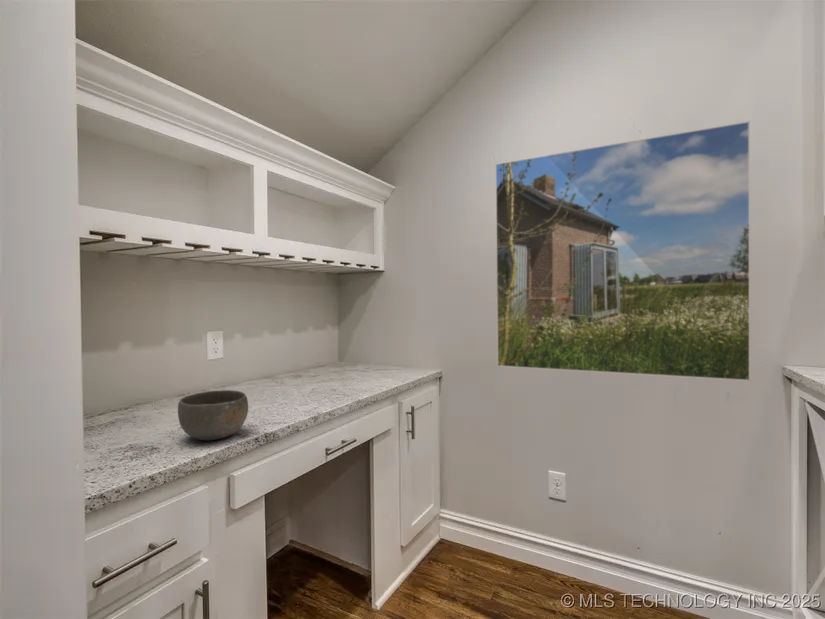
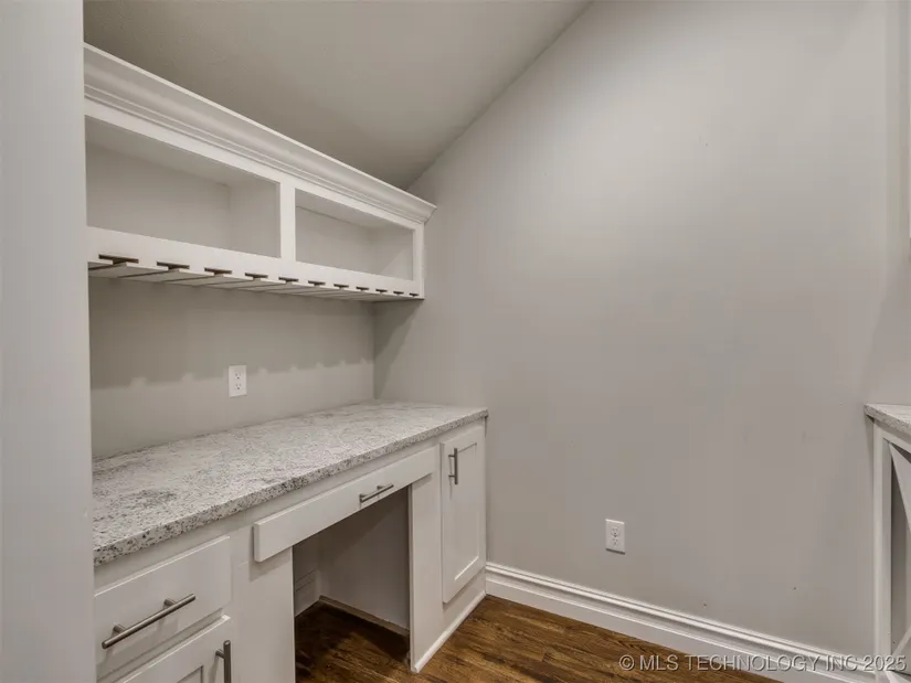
- bowl [177,389,249,441]
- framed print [494,120,752,382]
